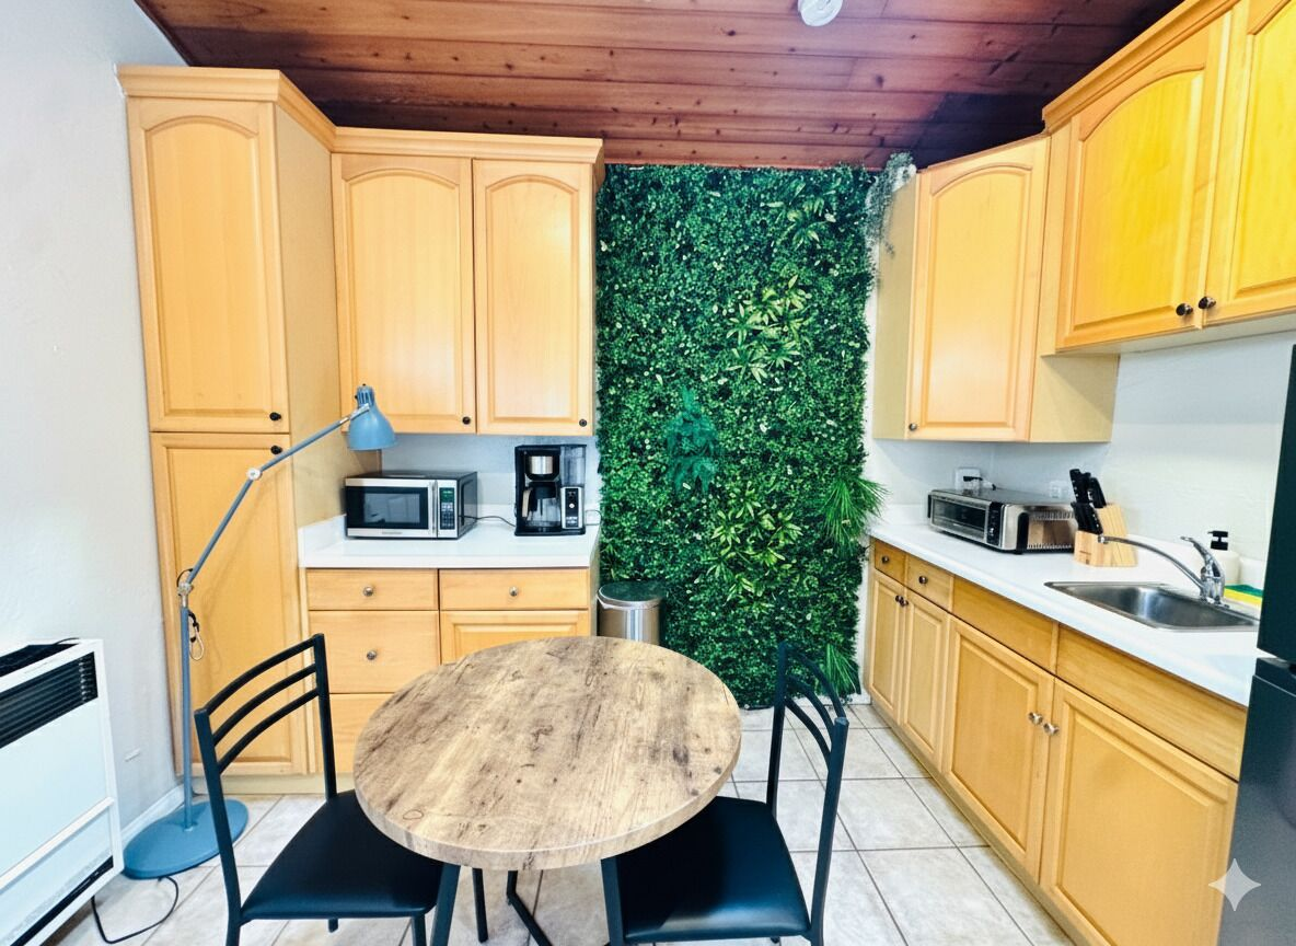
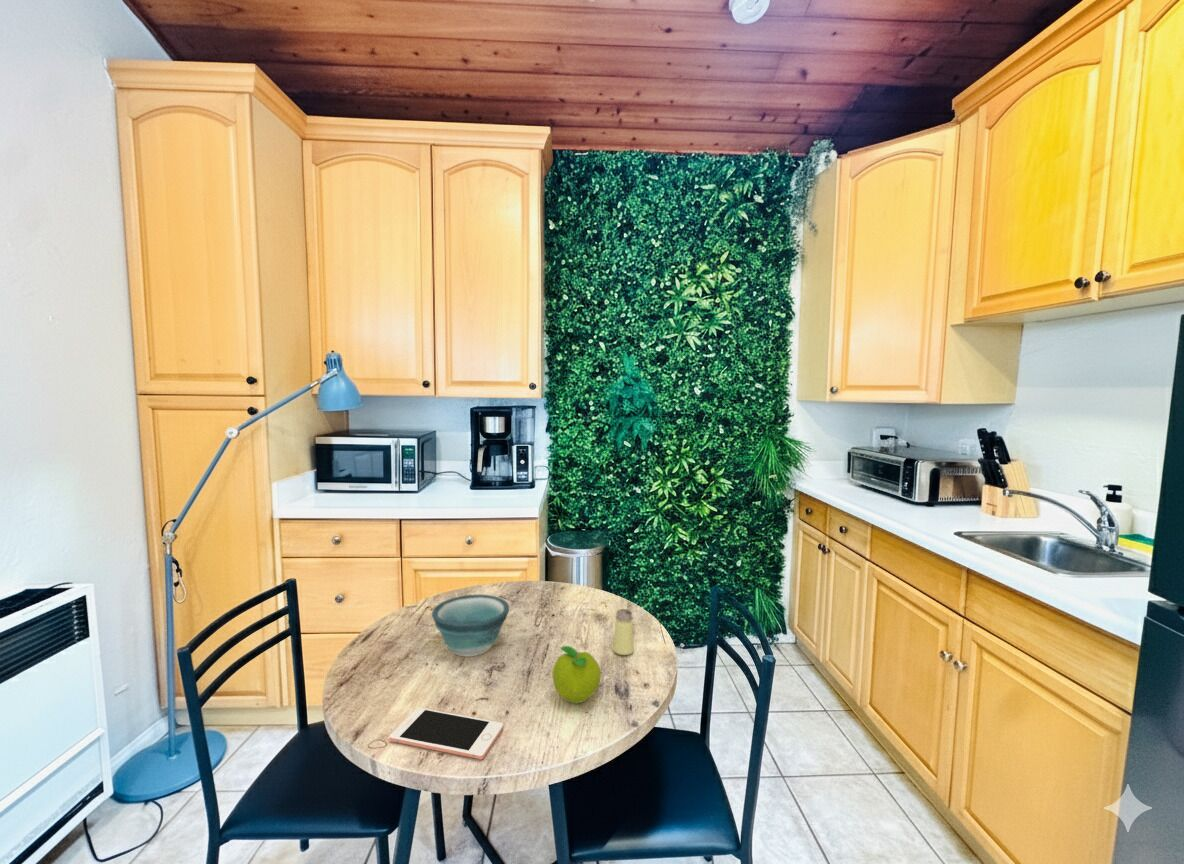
+ cell phone [388,707,504,761]
+ fruit [552,645,602,705]
+ bowl [431,594,510,658]
+ saltshaker [612,608,635,656]
